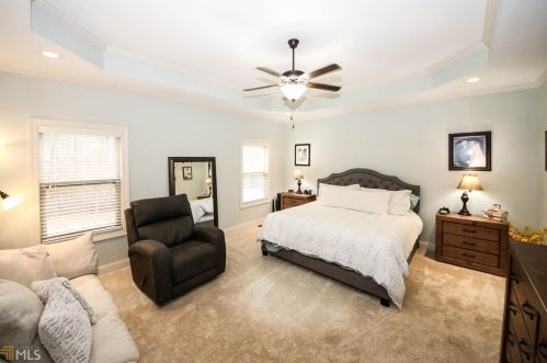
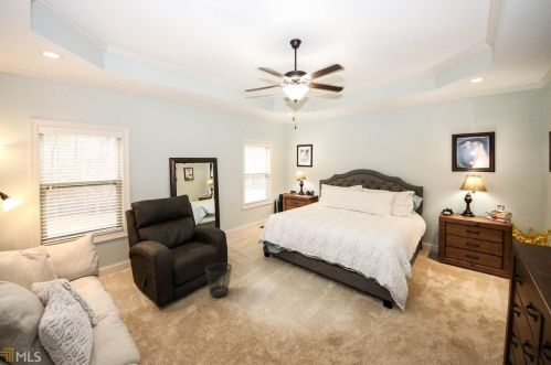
+ wastebasket [204,261,233,298]
